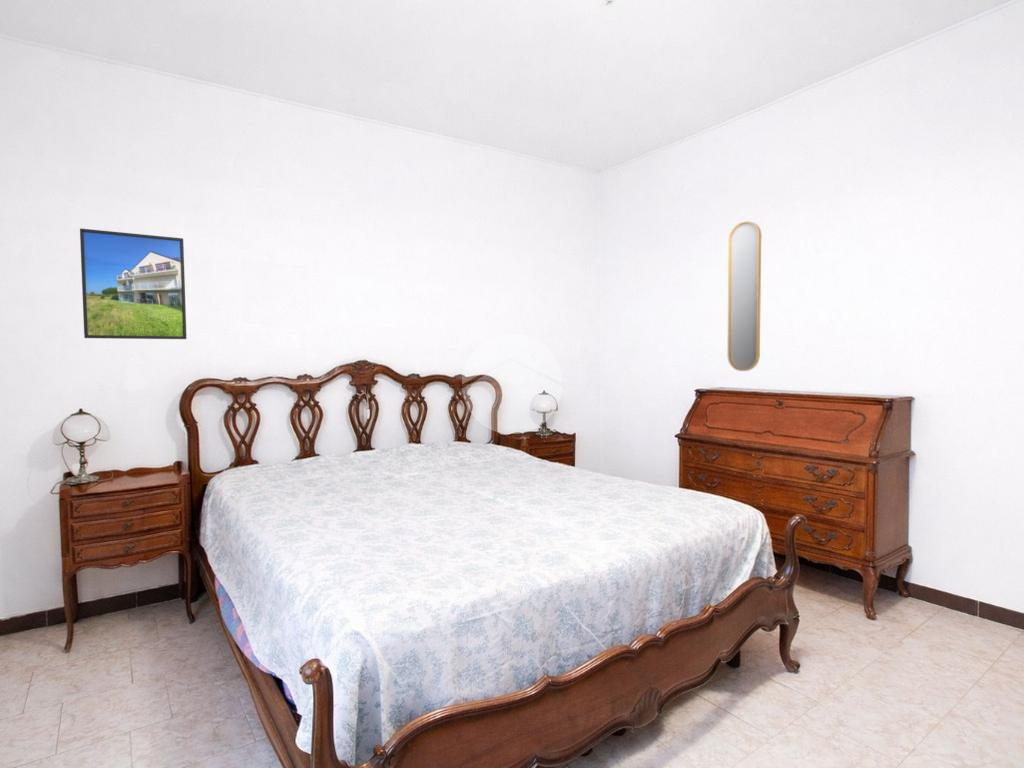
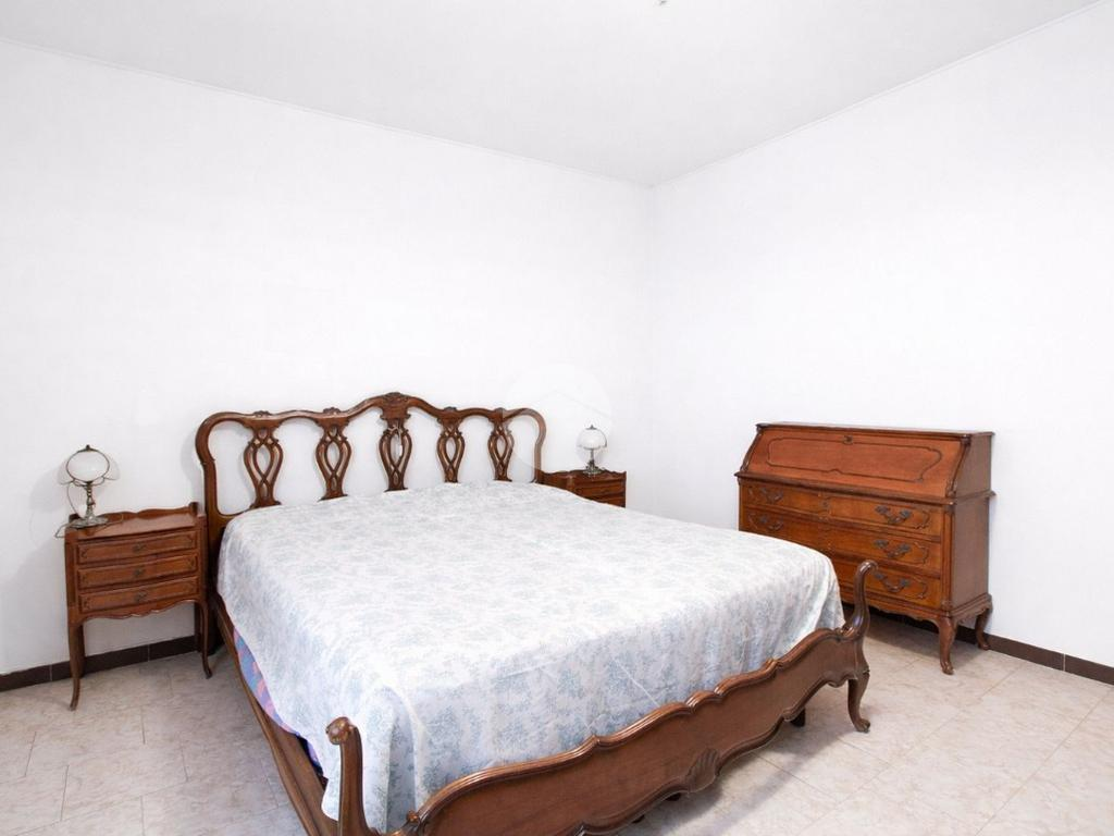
- home mirror [727,220,763,372]
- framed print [79,227,188,340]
